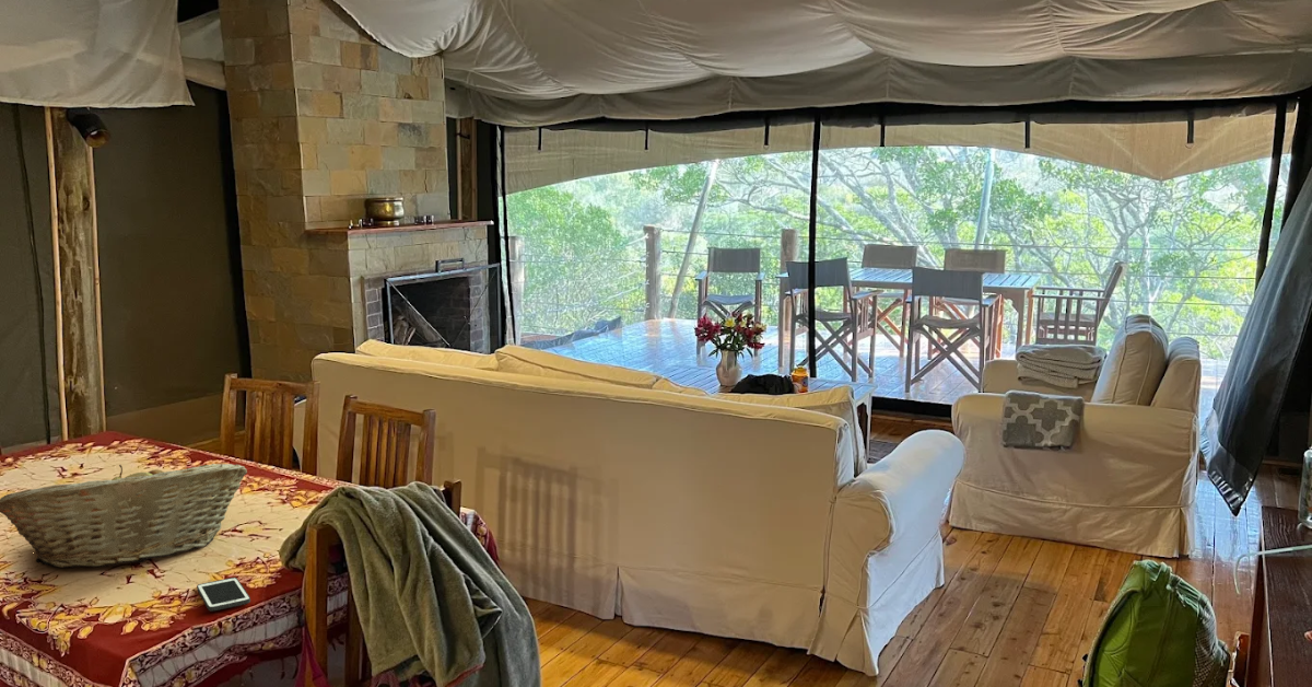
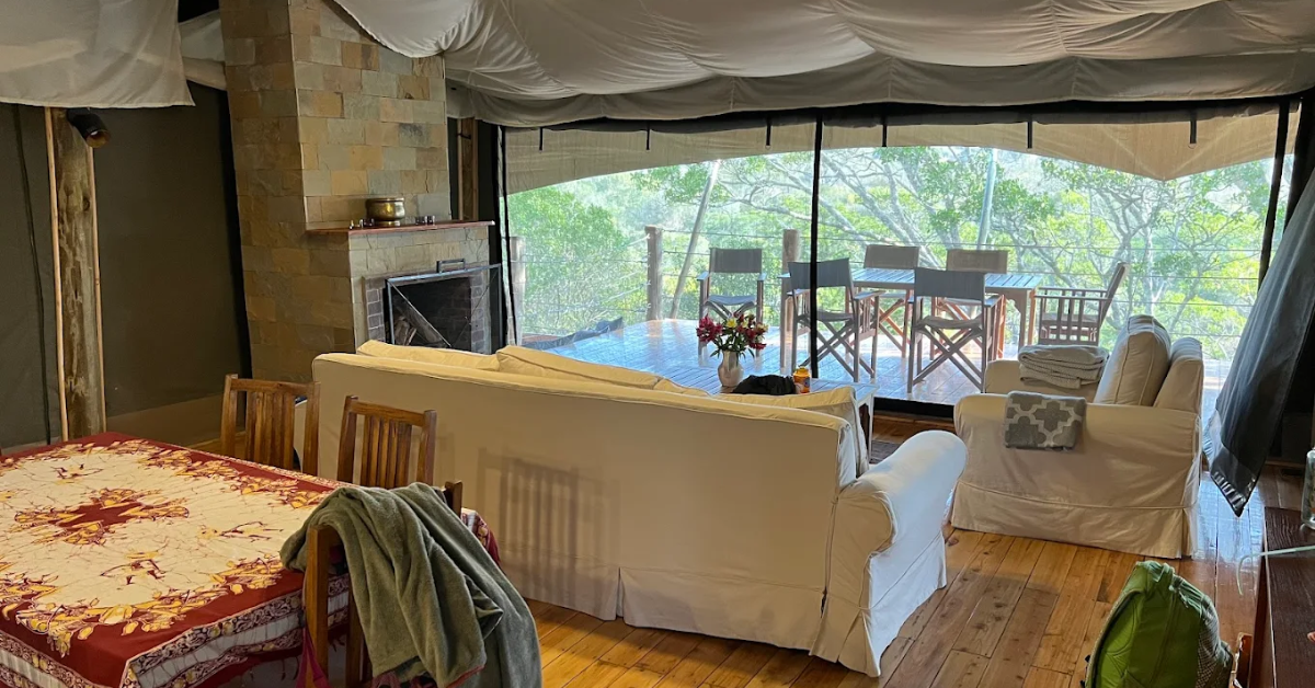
- fruit basket [0,462,248,569]
- cell phone [196,577,251,613]
